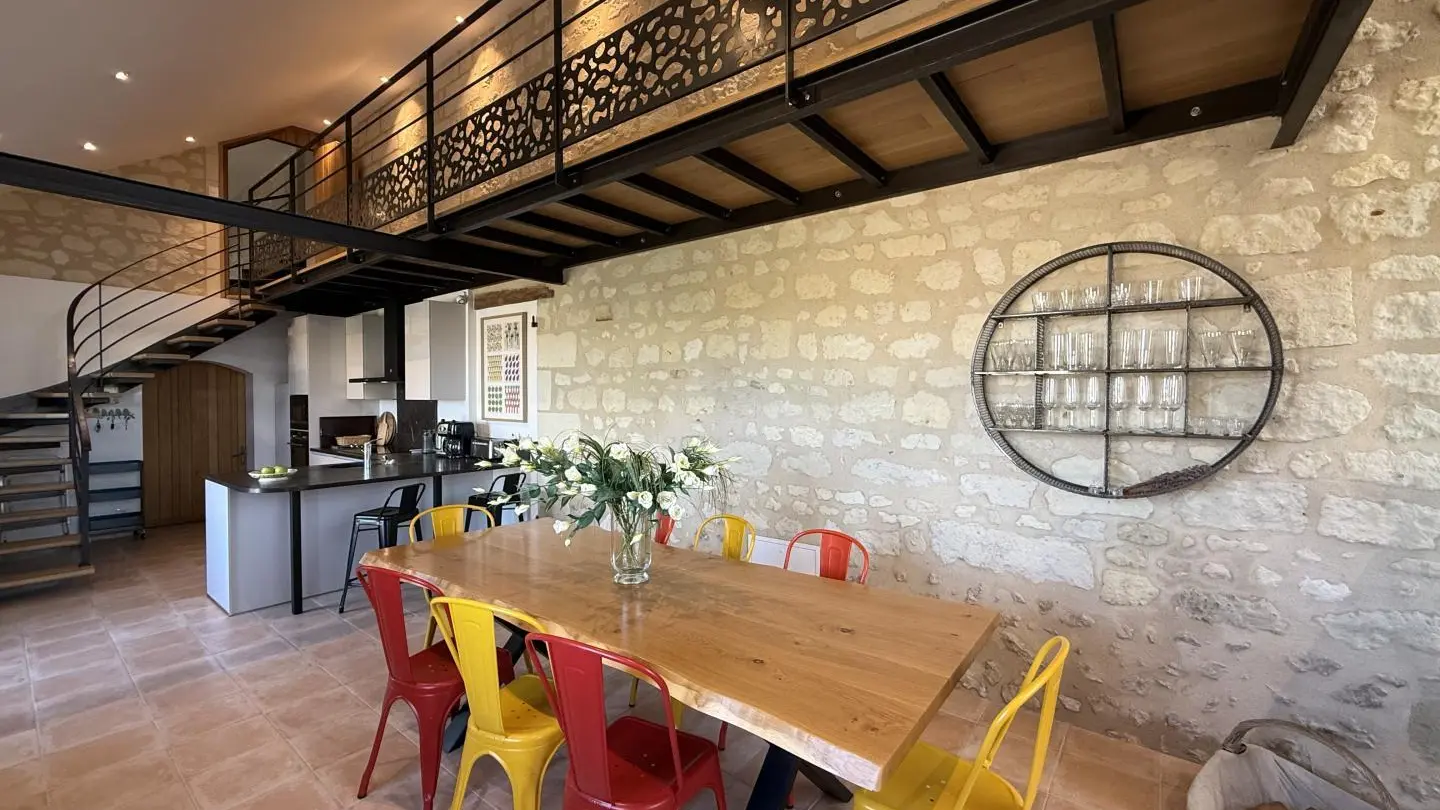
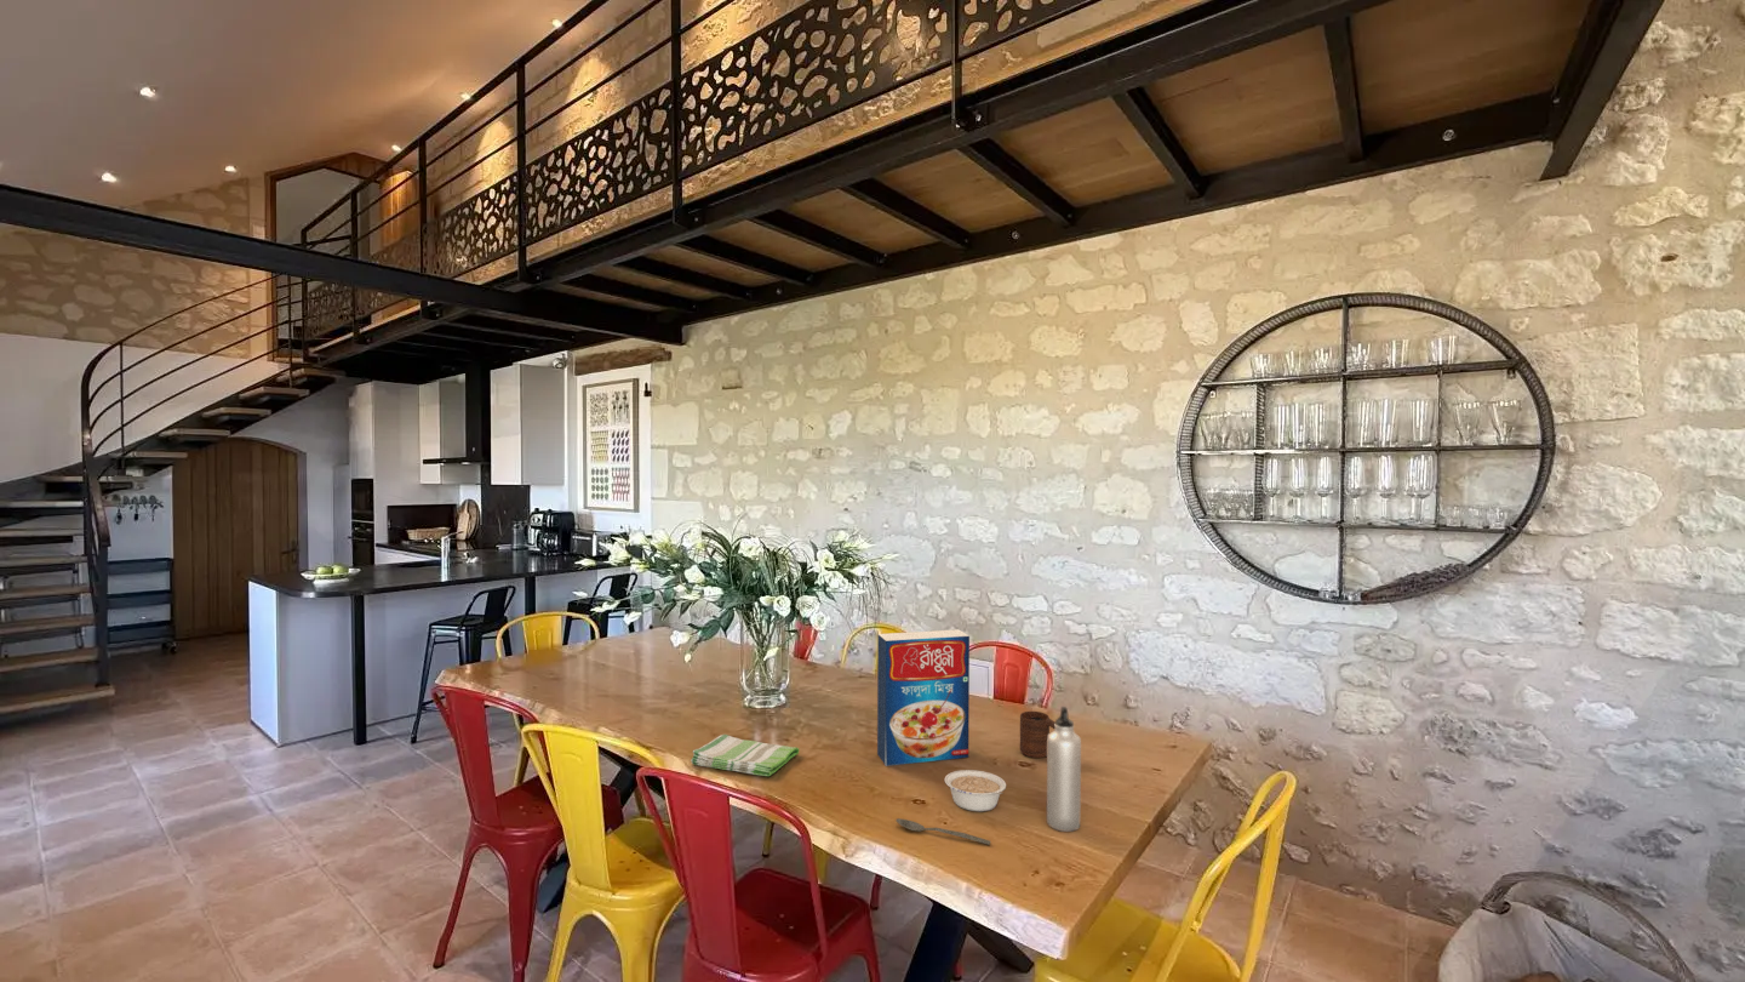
+ legume [944,769,1007,812]
+ cereal box [876,628,971,767]
+ cup [1019,710,1055,759]
+ spoon [894,817,991,846]
+ dish towel [690,733,800,777]
+ water bottle [1046,706,1082,833]
